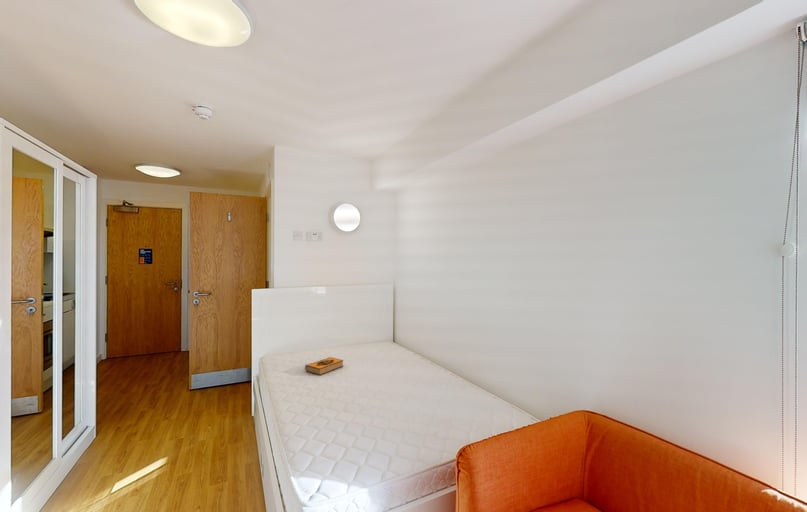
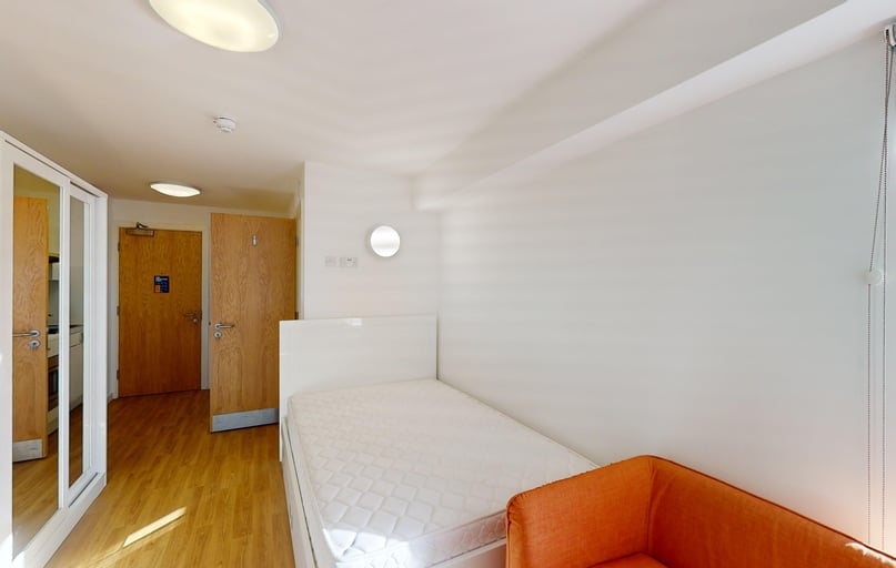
- hardback book [304,356,344,376]
